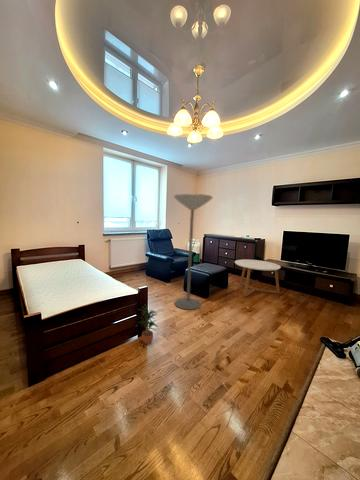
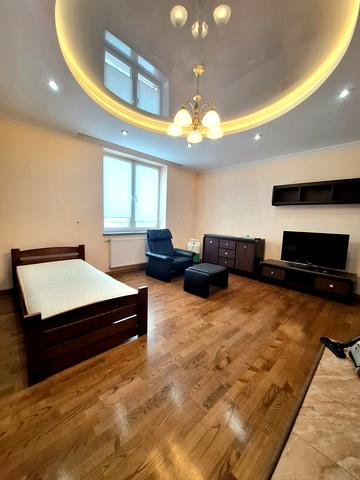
- floor lamp [172,193,214,311]
- coffee table [234,259,282,297]
- potted plant [137,304,159,345]
